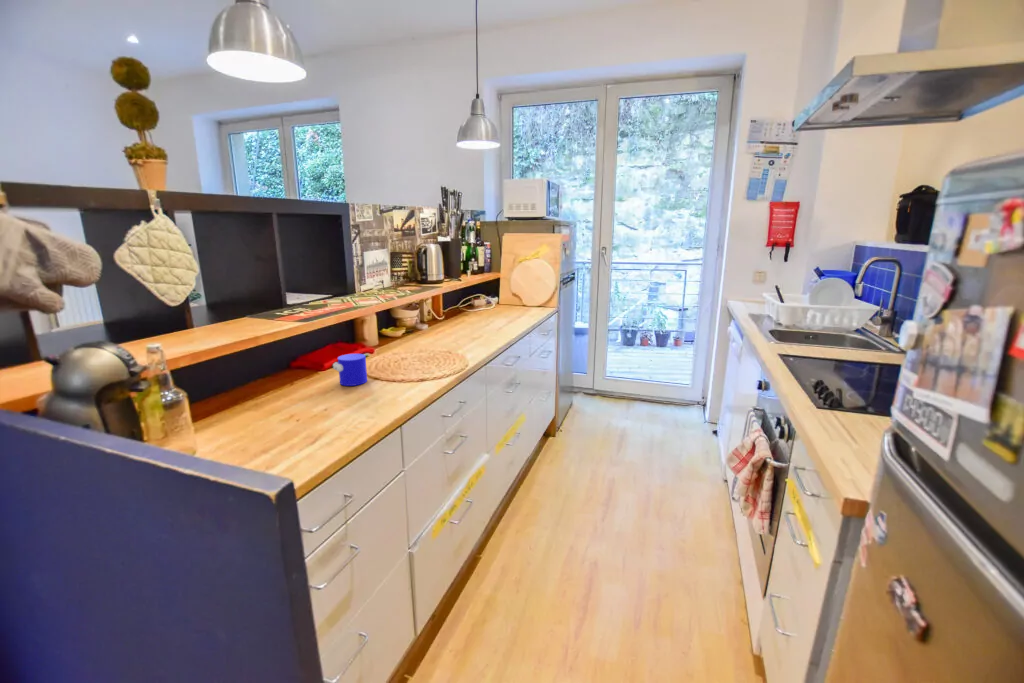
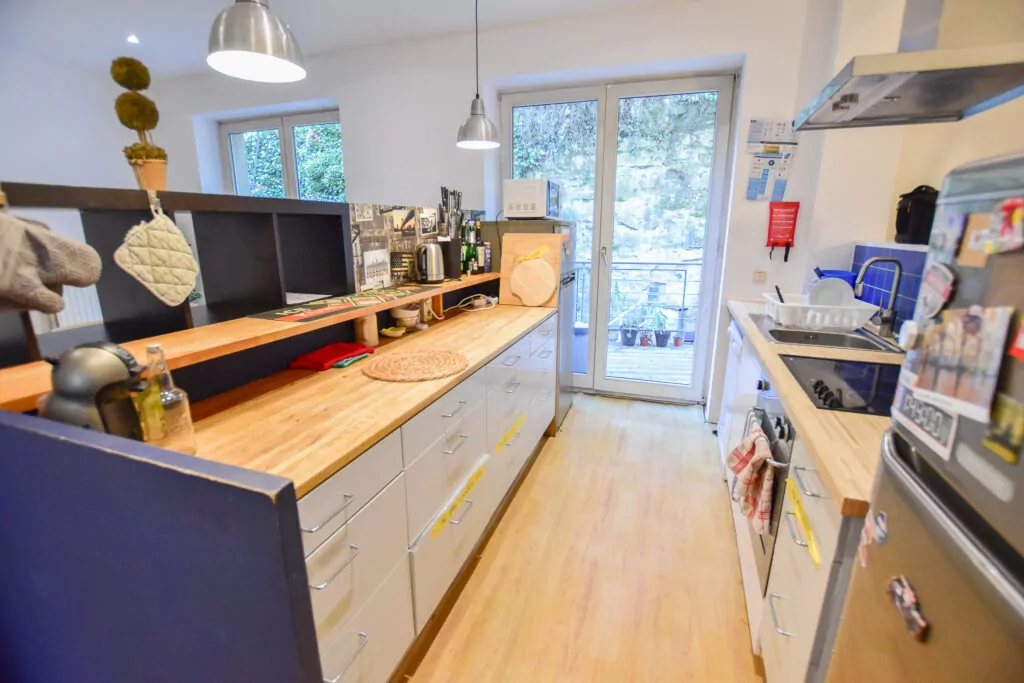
- cup [331,353,368,387]
